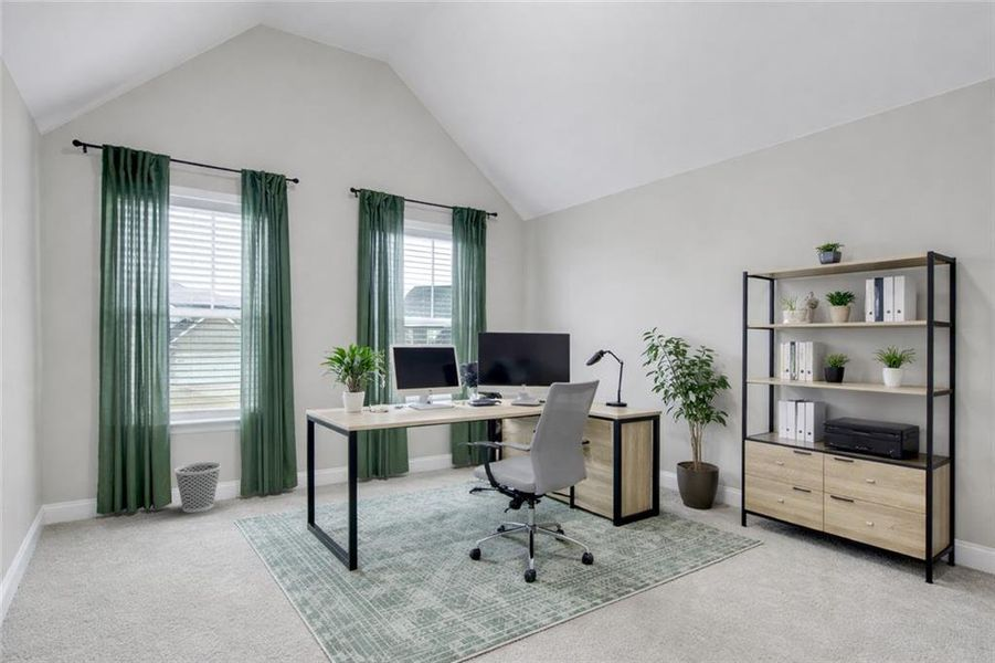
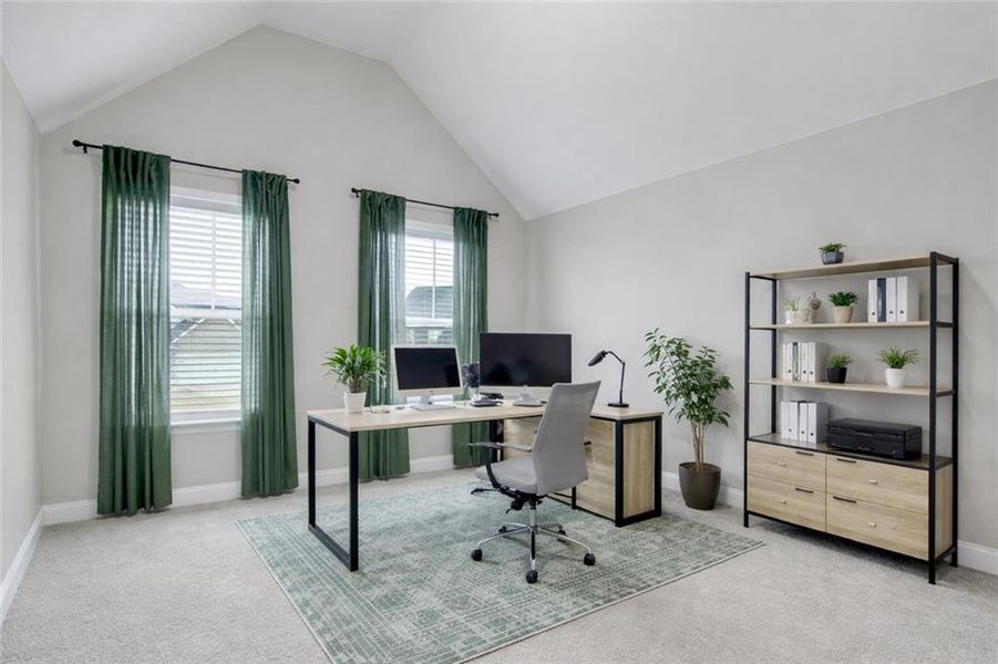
- wastebasket [173,461,222,514]
